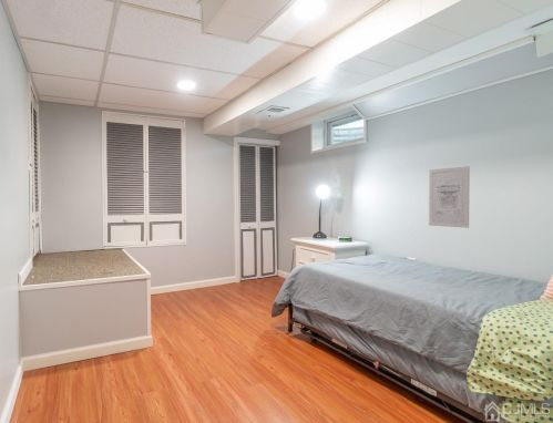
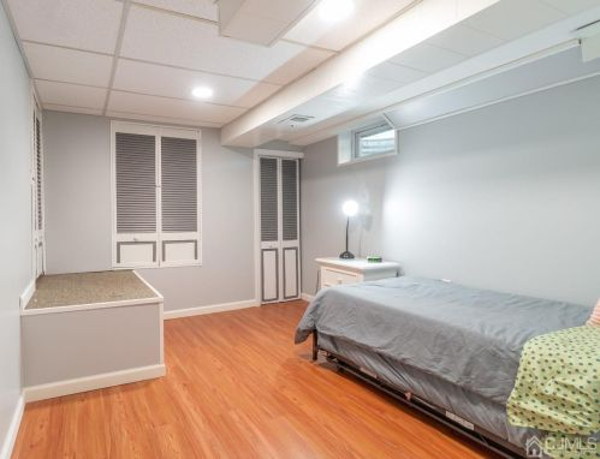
- wall art [428,165,471,229]
